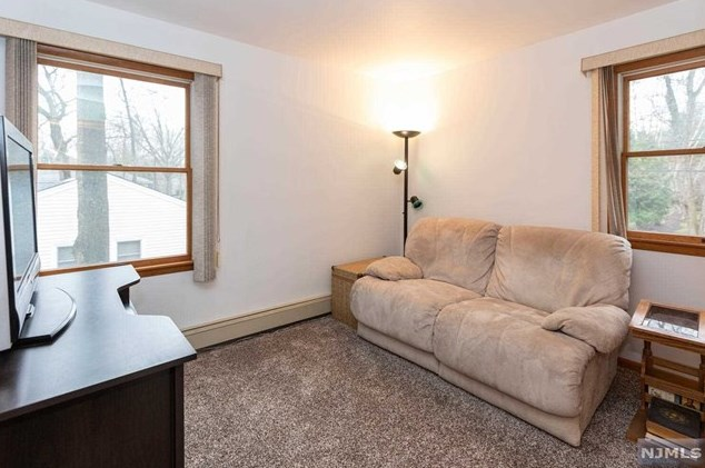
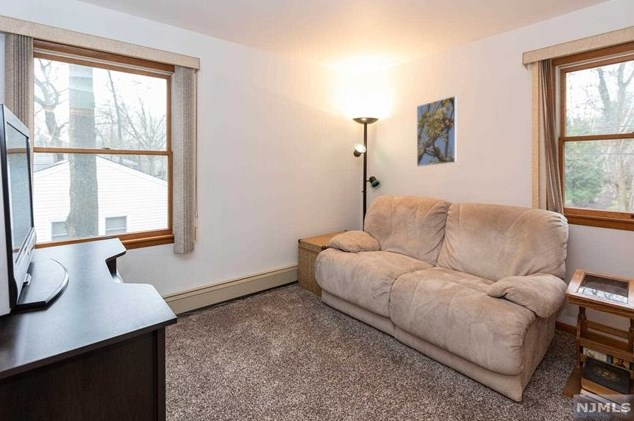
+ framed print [416,95,458,168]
